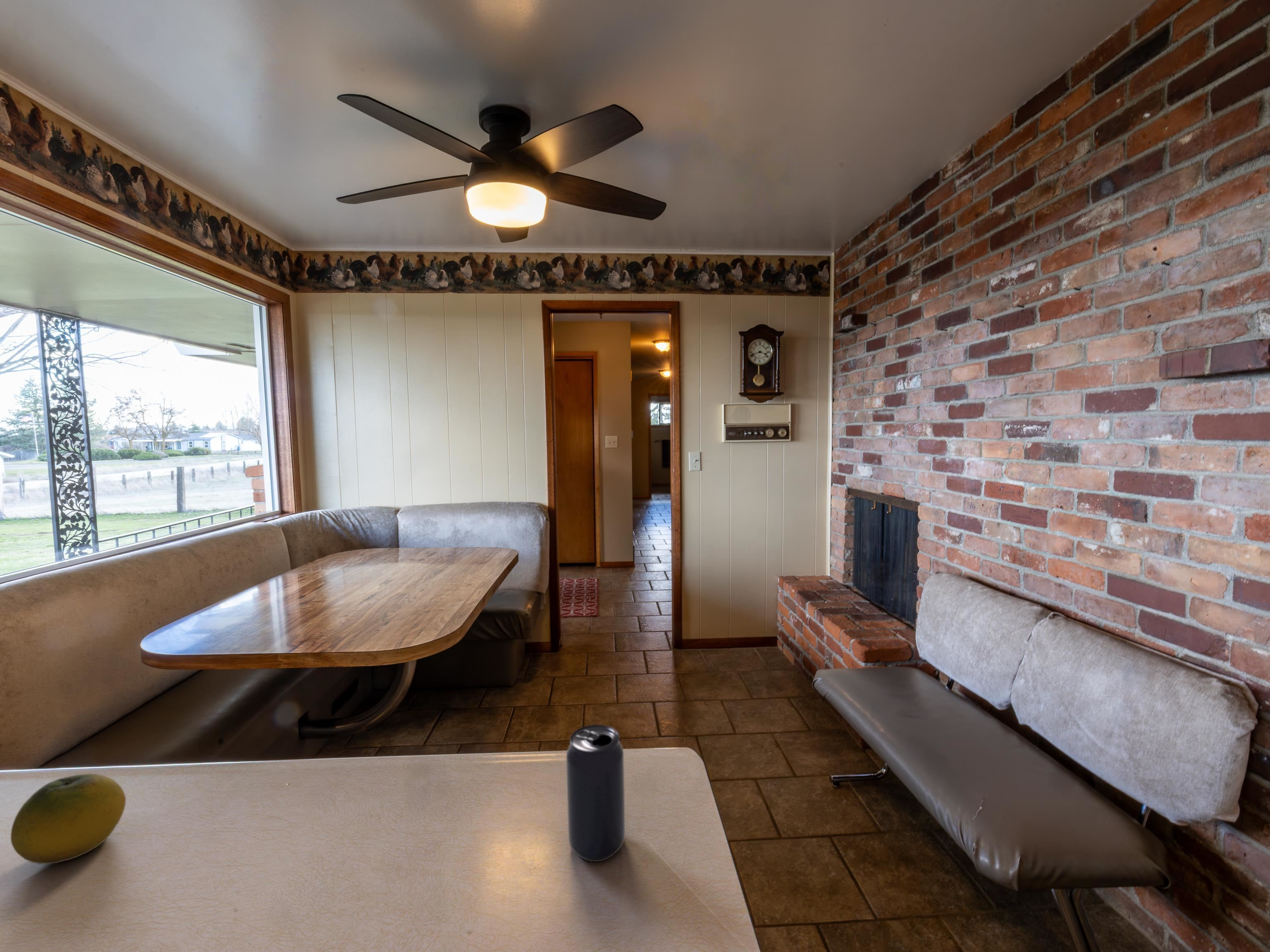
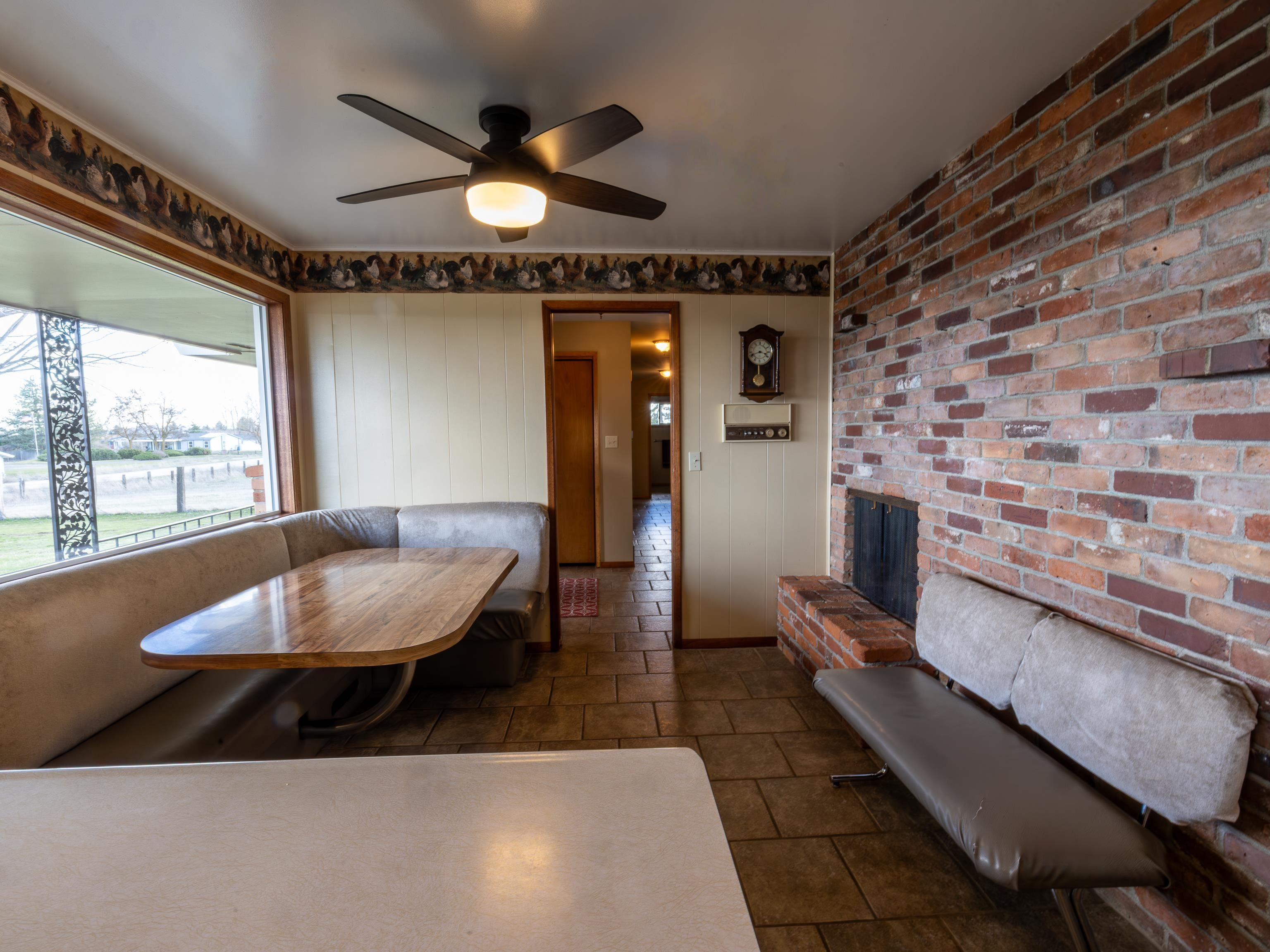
- beverage can [566,724,625,862]
- fruit [10,773,127,864]
